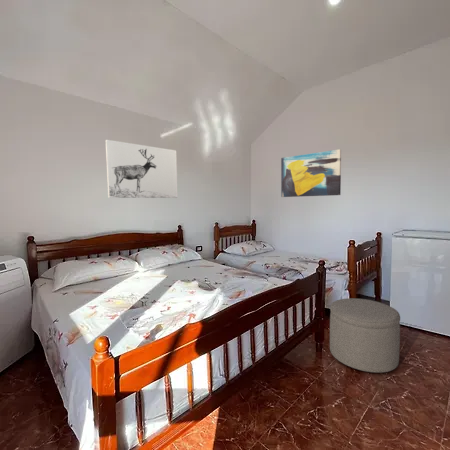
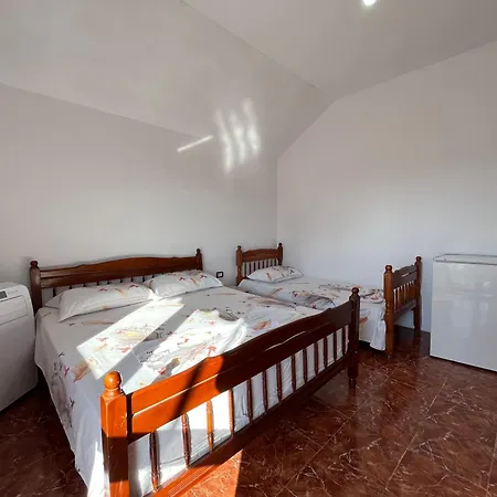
- wall art [104,139,179,199]
- ottoman [329,297,401,374]
- wall art [280,148,342,198]
